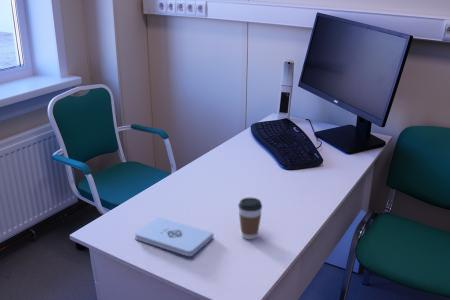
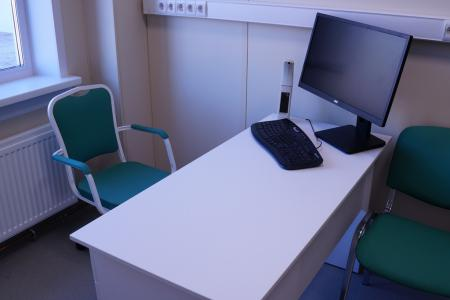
- notepad [134,216,214,257]
- coffee cup [237,197,263,240]
